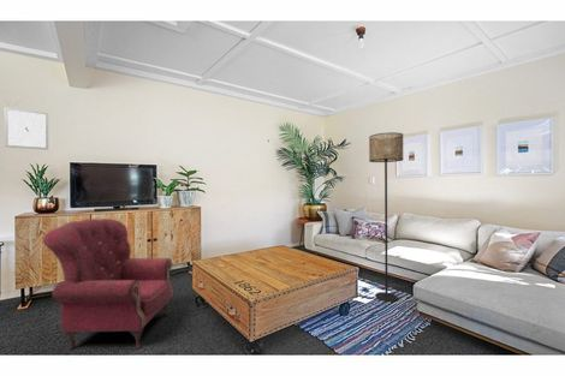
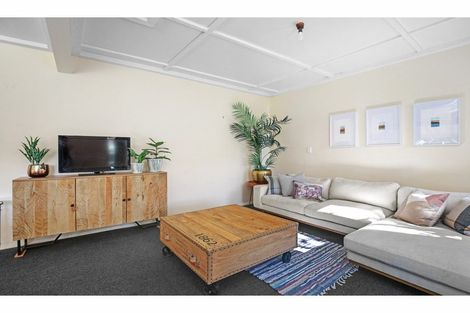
- floor lamp [368,131,404,303]
- armchair [41,217,174,352]
- wall art [4,107,49,150]
